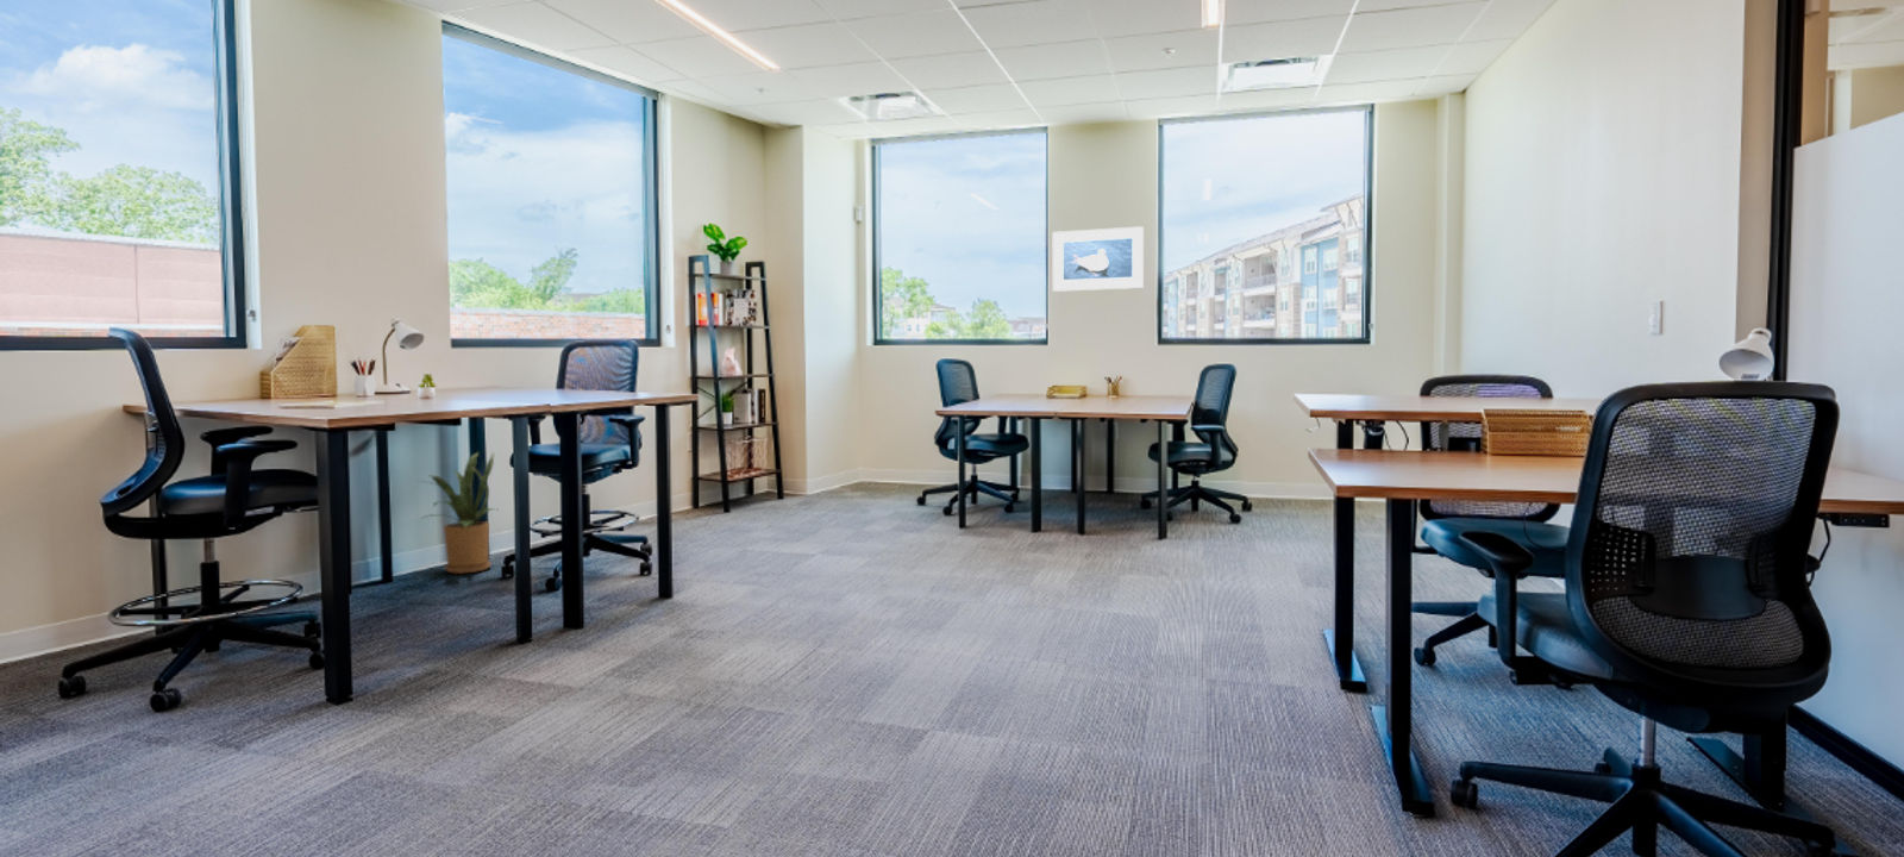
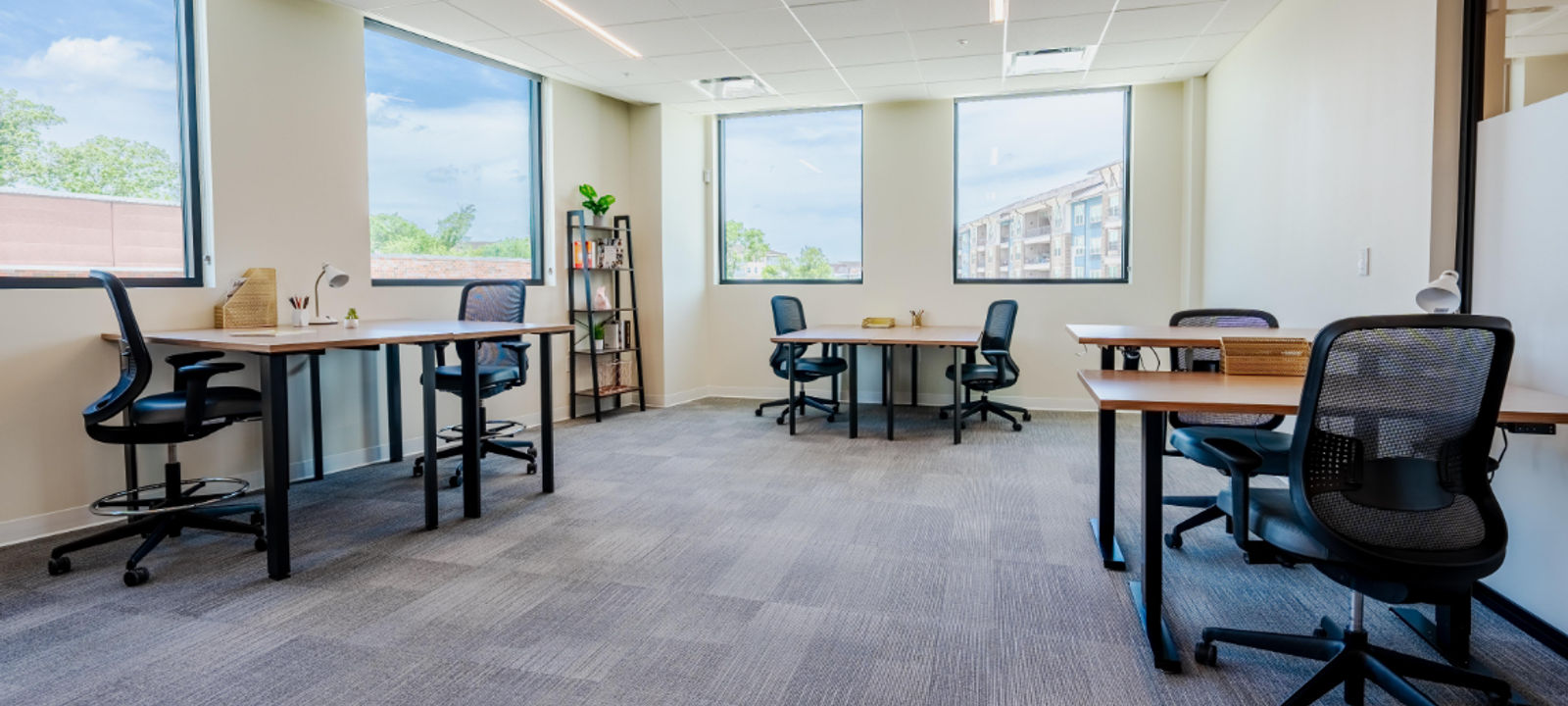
- house plant [418,452,499,575]
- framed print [1052,225,1145,293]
